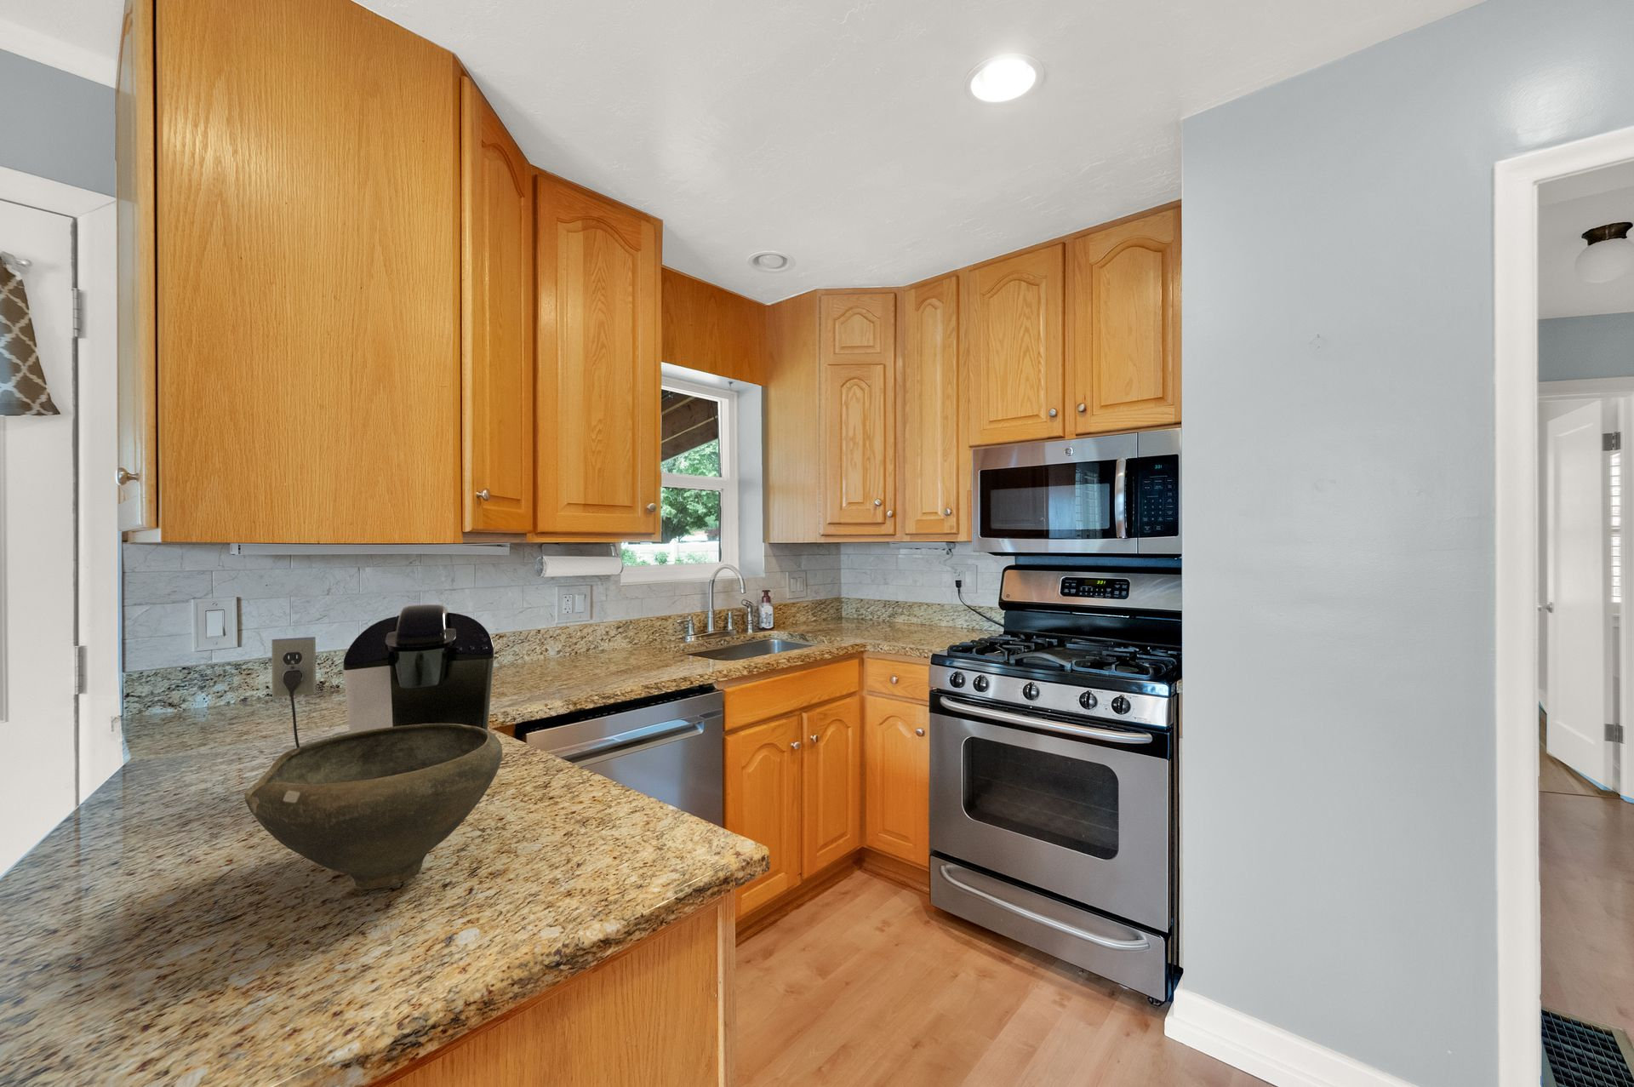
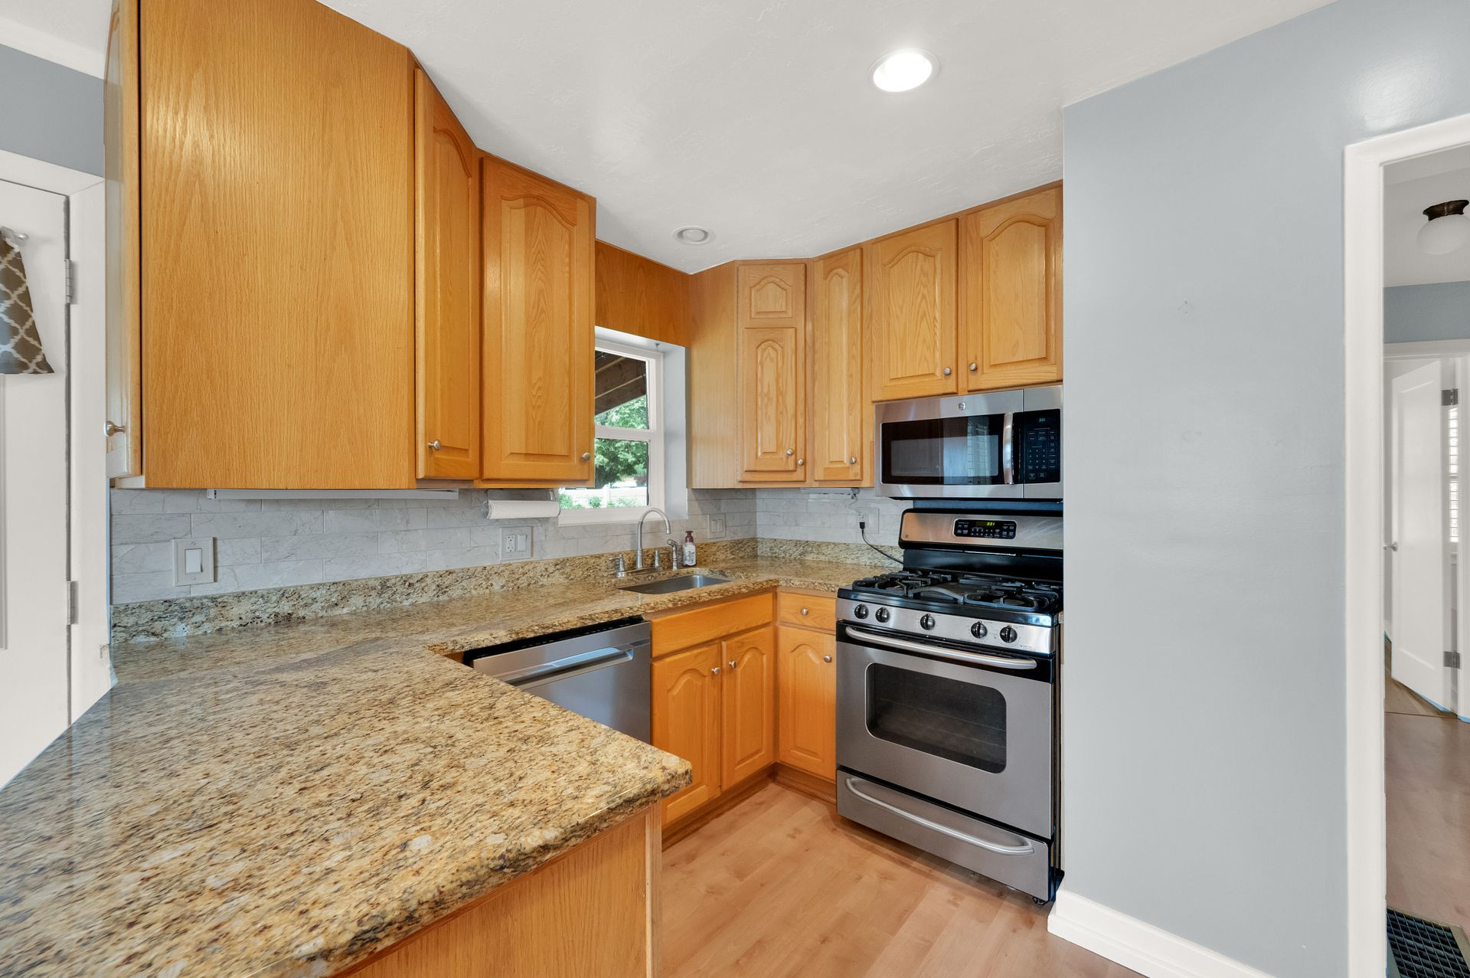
- coffee maker [271,603,495,749]
- bowl [244,723,503,890]
